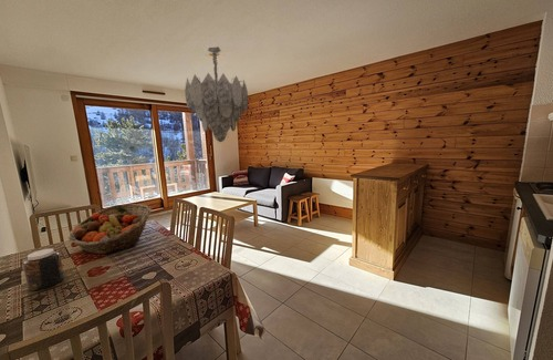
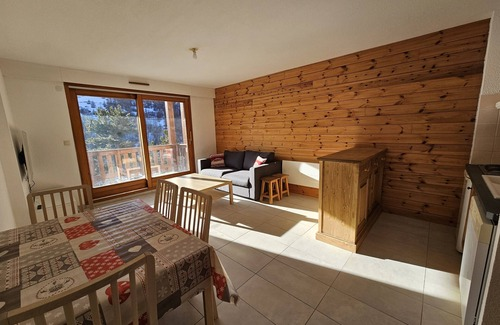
- chandelier [184,45,249,143]
- fruit basket [67,203,153,255]
- jar [22,248,65,291]
